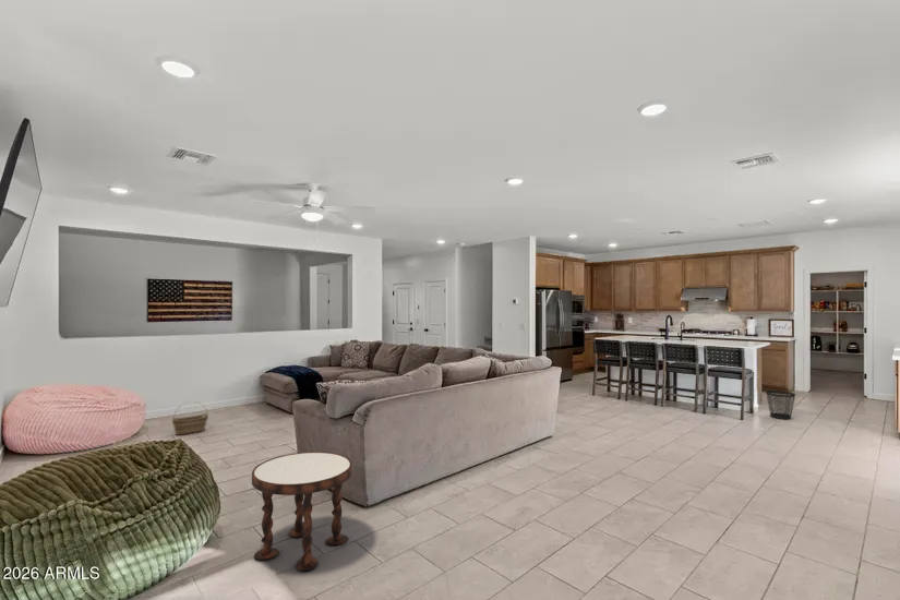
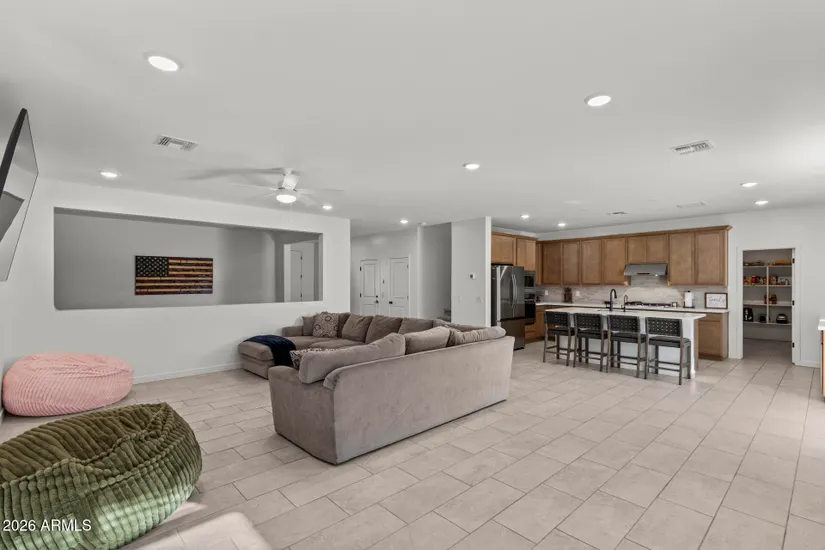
- side table [251,451,353,572]
- wastebasket [765,389,796,420]
- basket [171,400,209,436]
